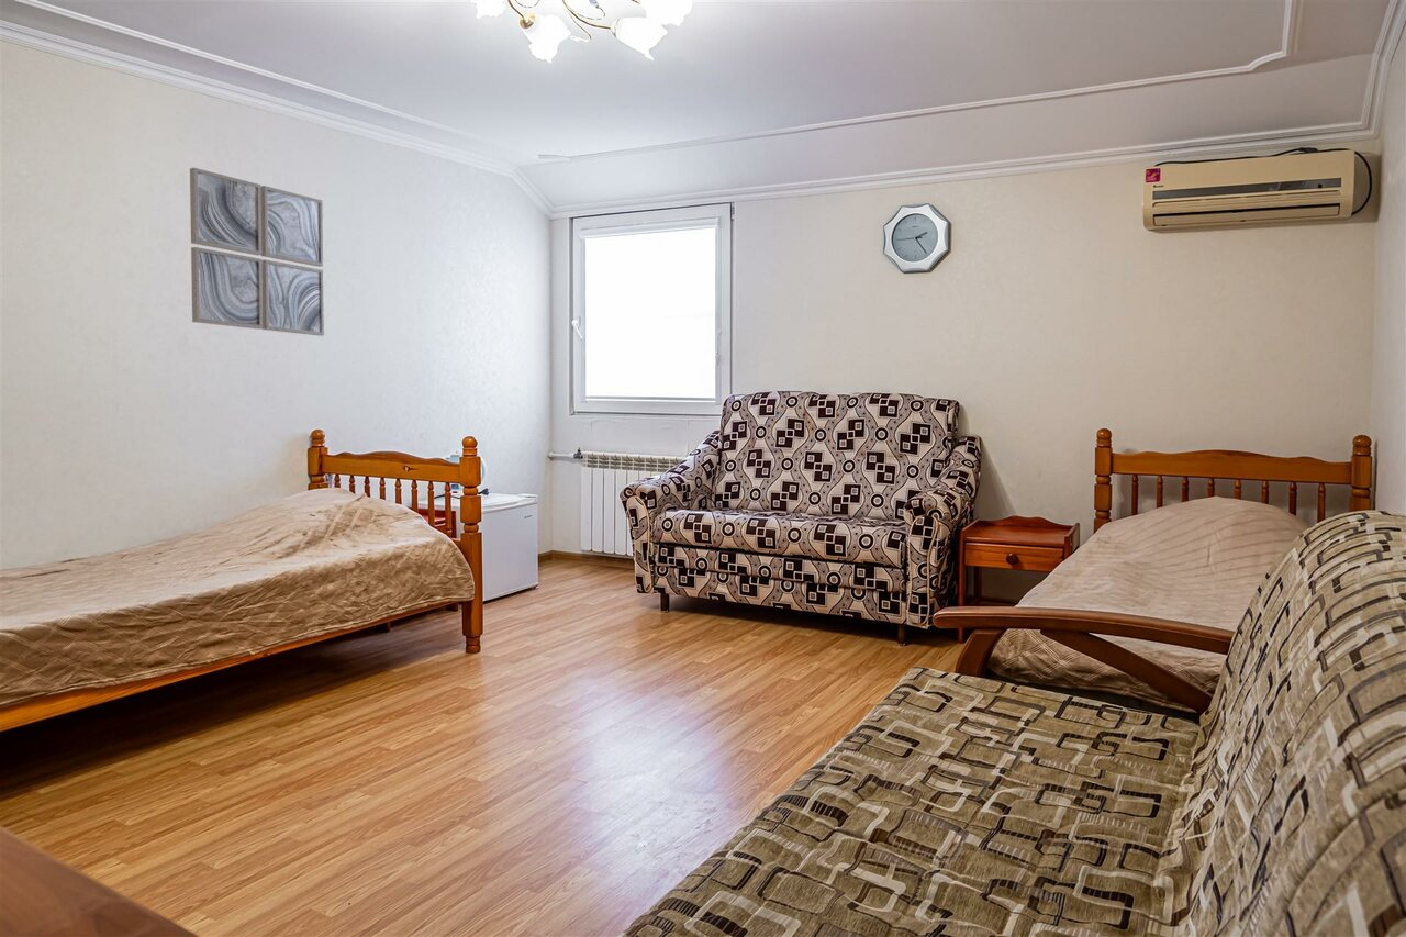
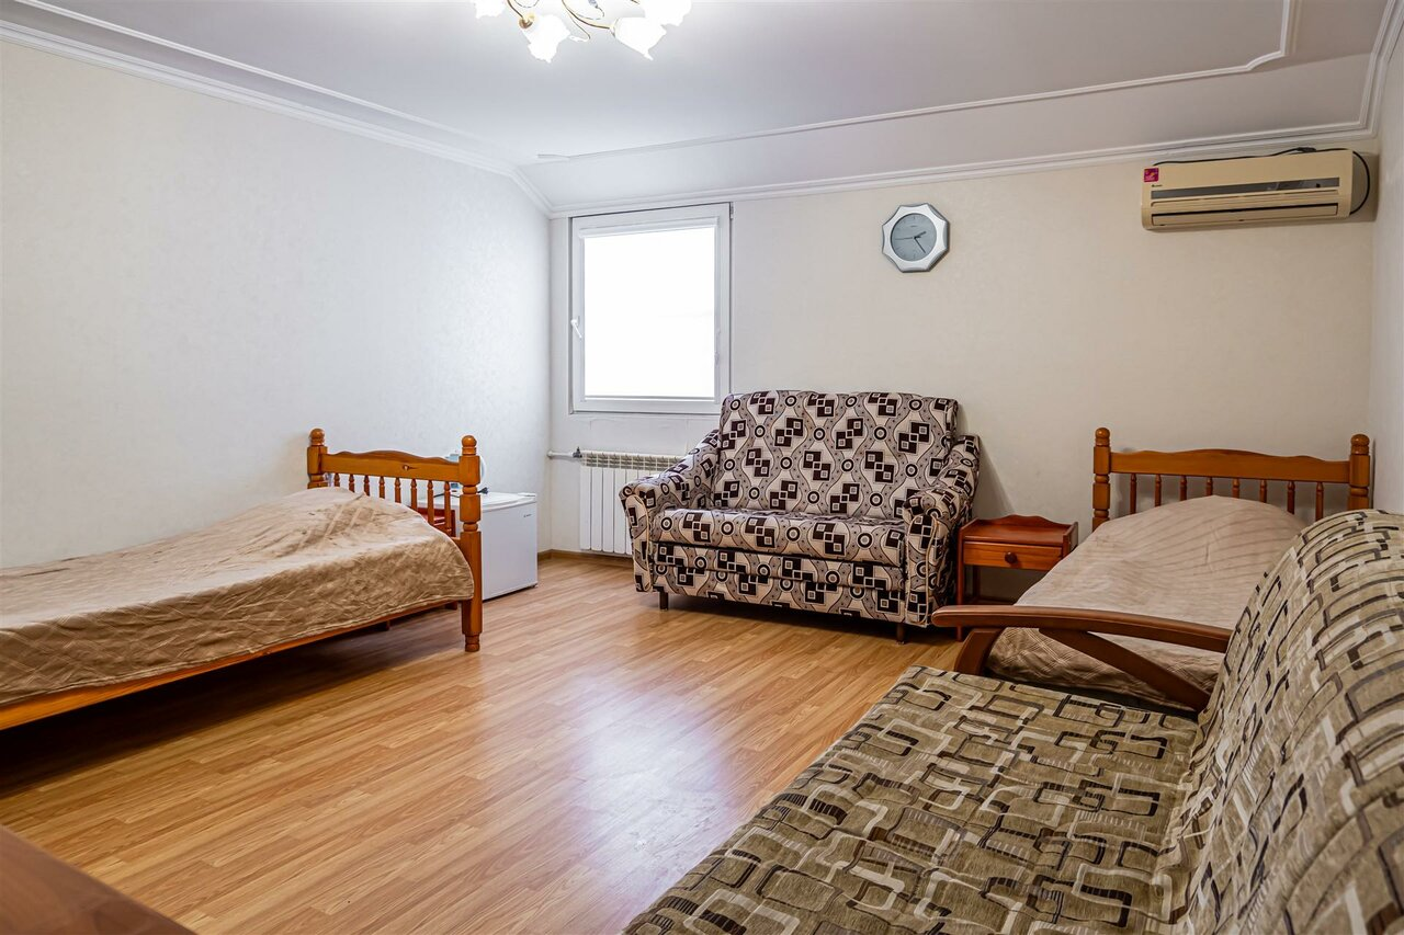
- wall art [189,167,325,337]
